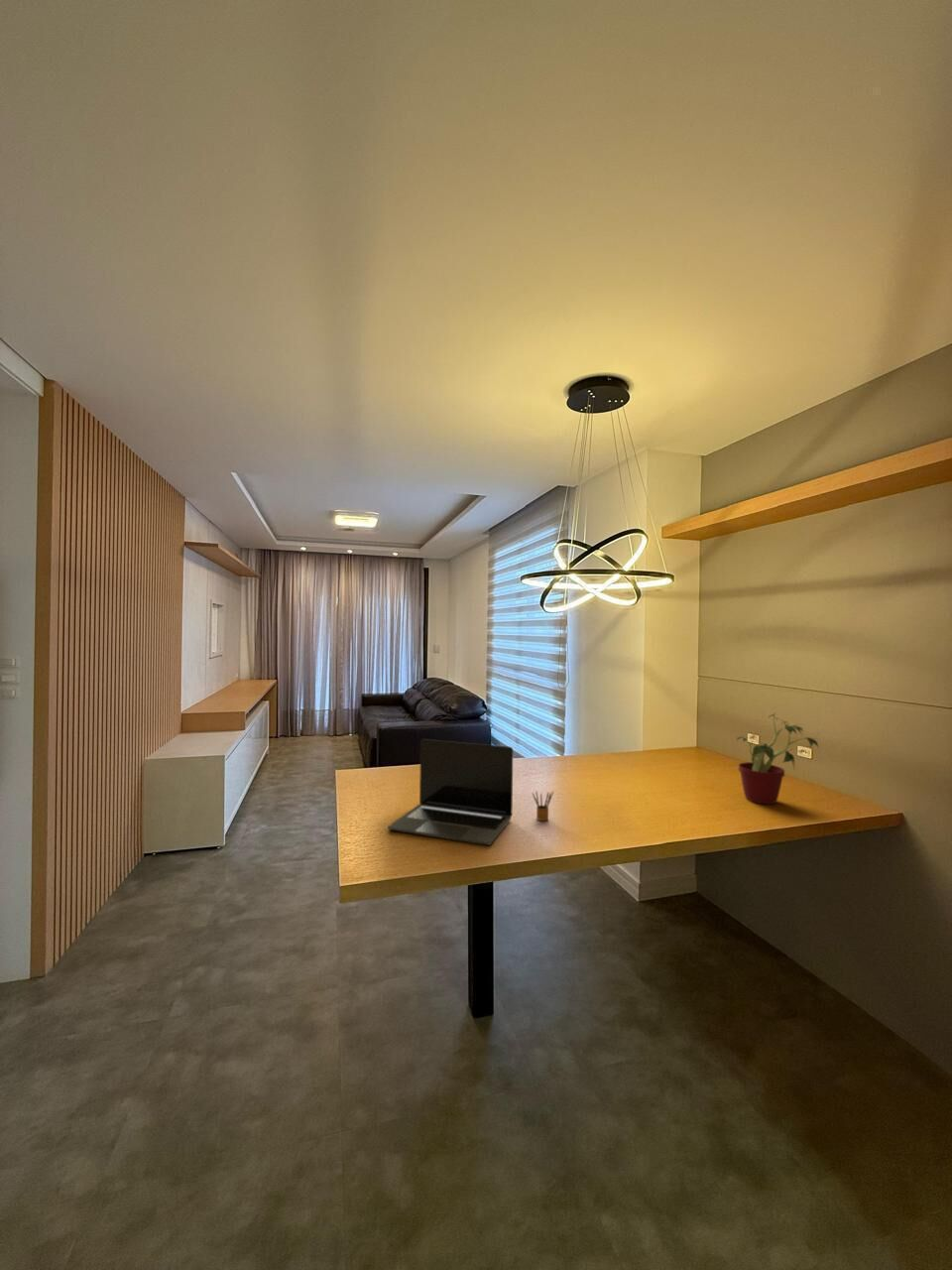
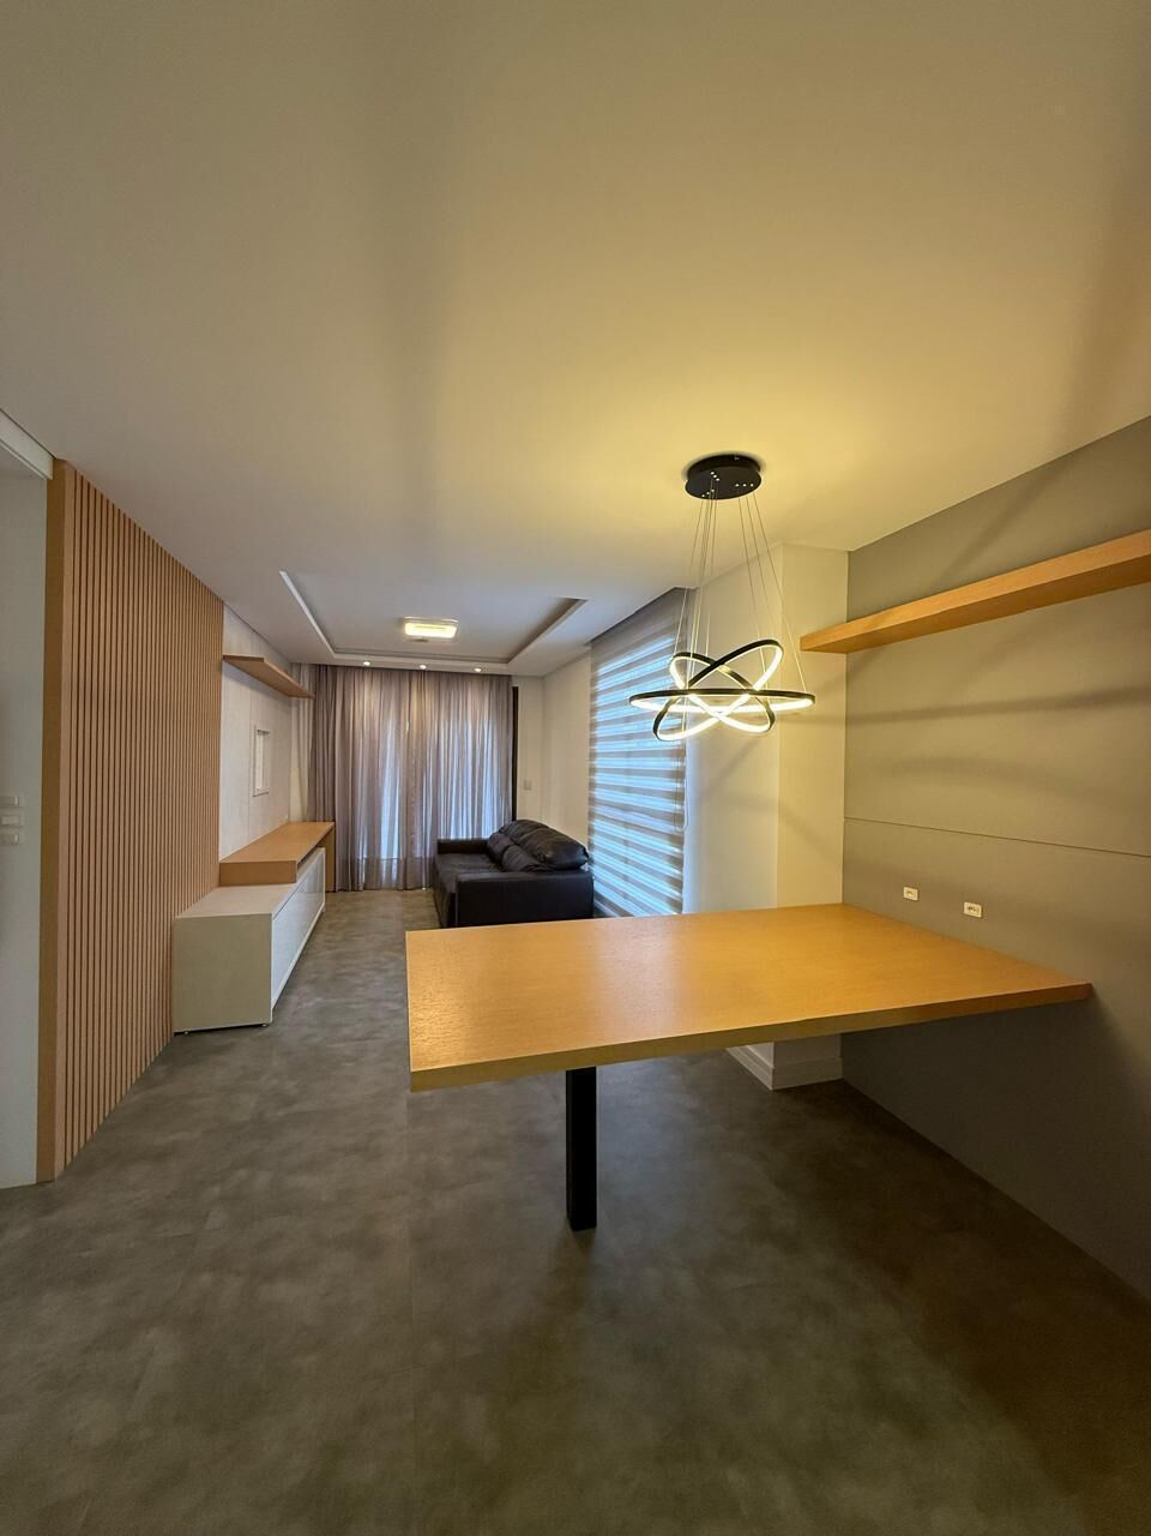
- laptop [387,738,514,846]
- potted plant [735,713,819,806]
- pencil box [532,791,554,822]
